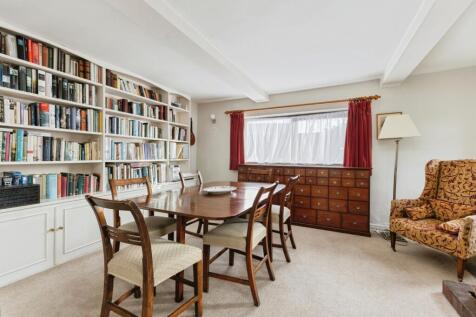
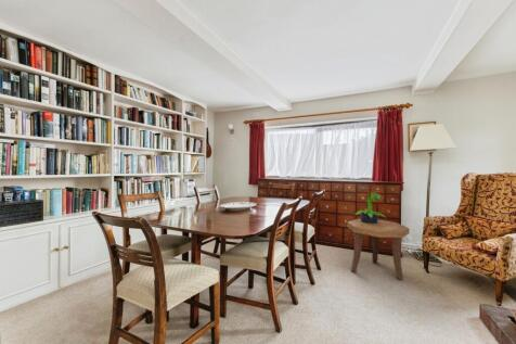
+ potted plant [354,192,386,224]
+ side table [346,218,411,281]
